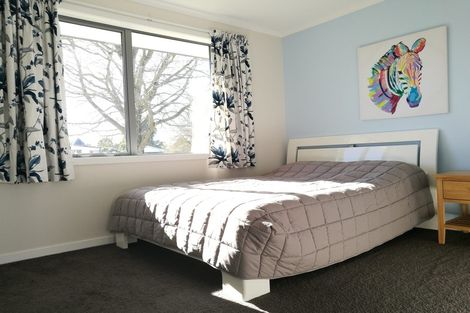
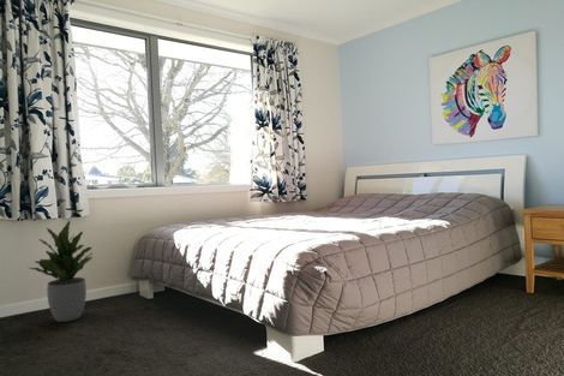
+ potted plant [29,219,95,323]
